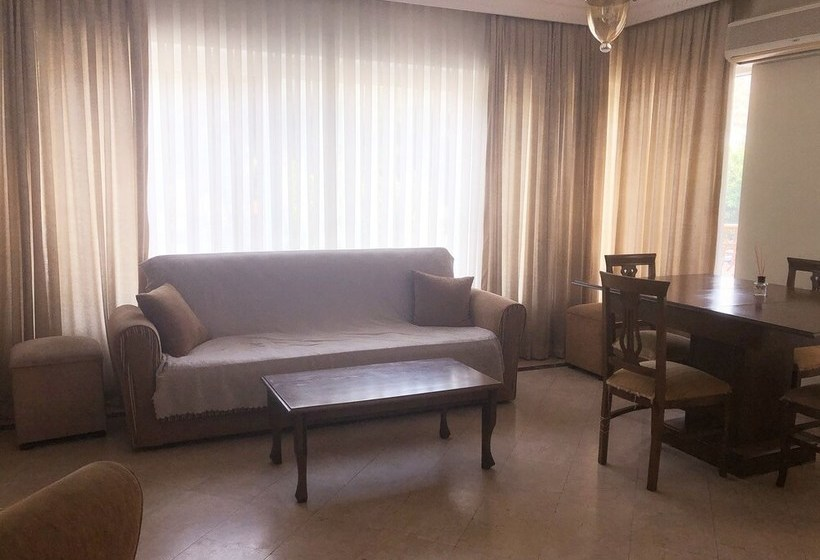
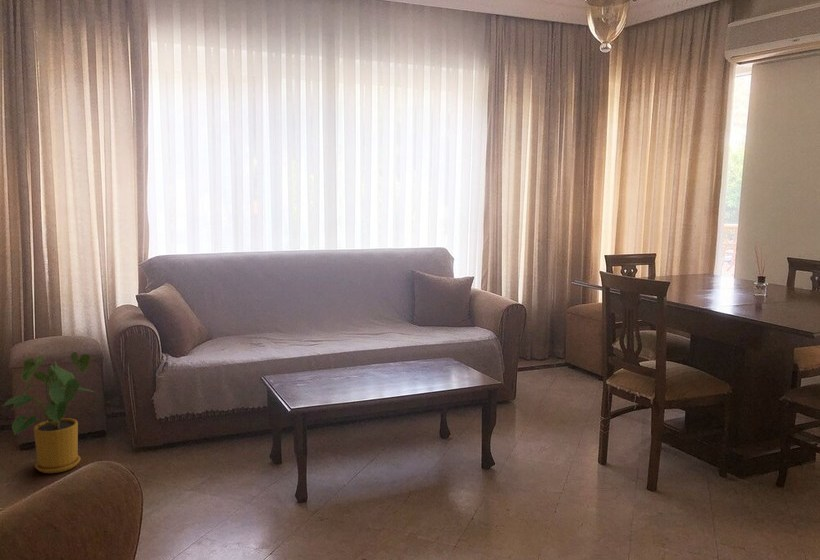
+ house plant [1,351,96,474]
